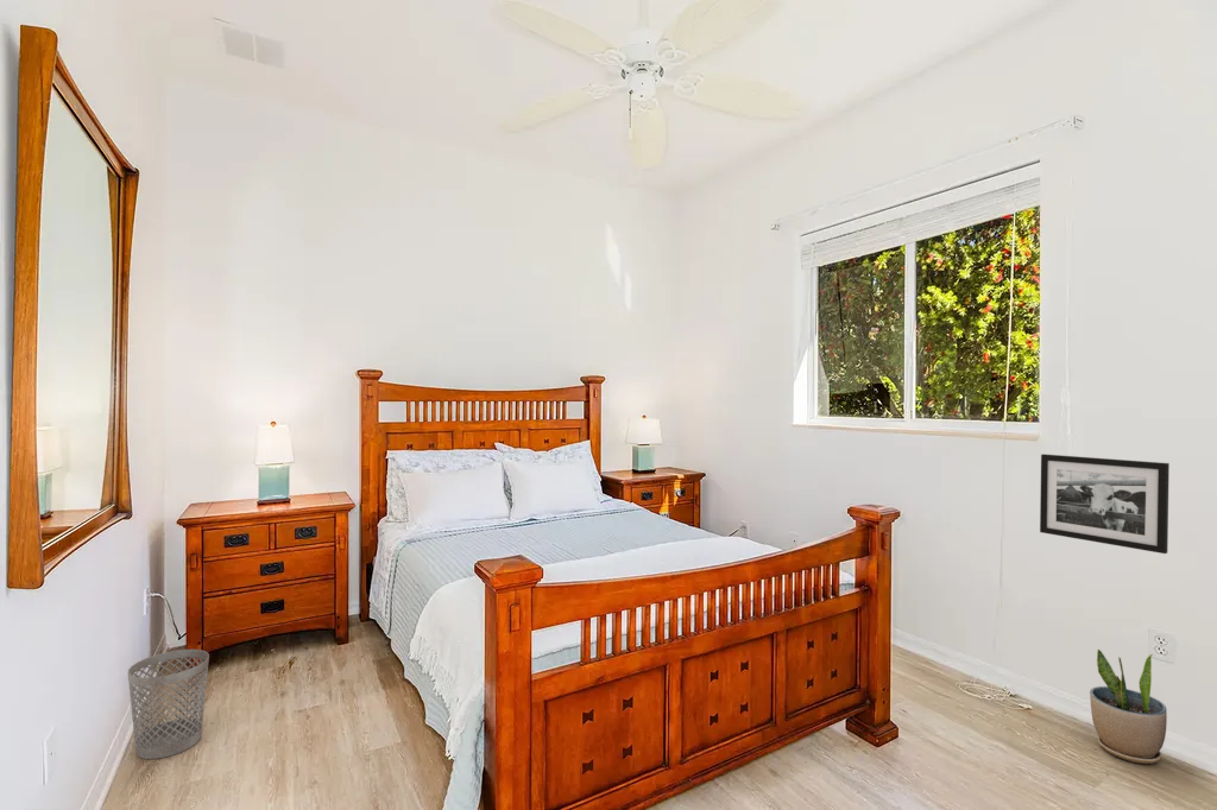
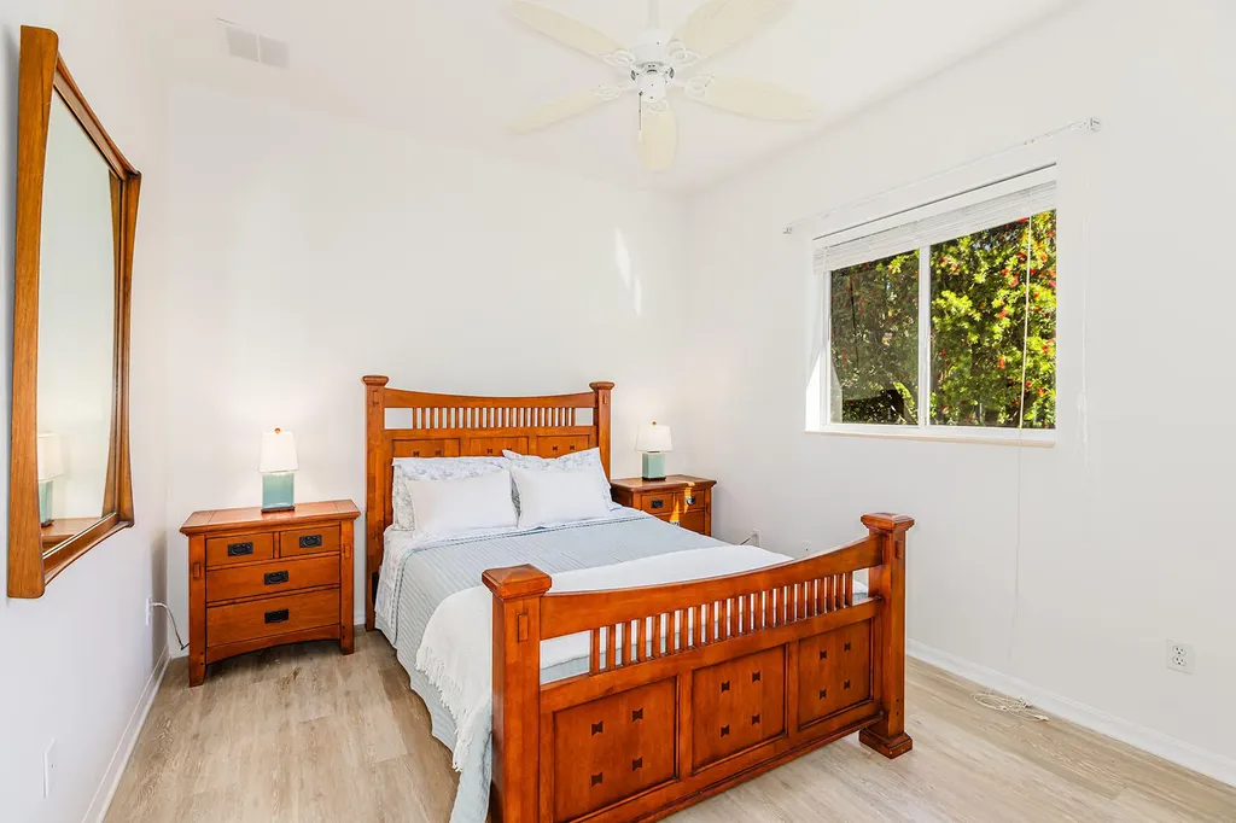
- wastebasket [127,648,210,760]
- potted plant [1089,648,1168,765]
- picture frame [1039,453,1171,555]
